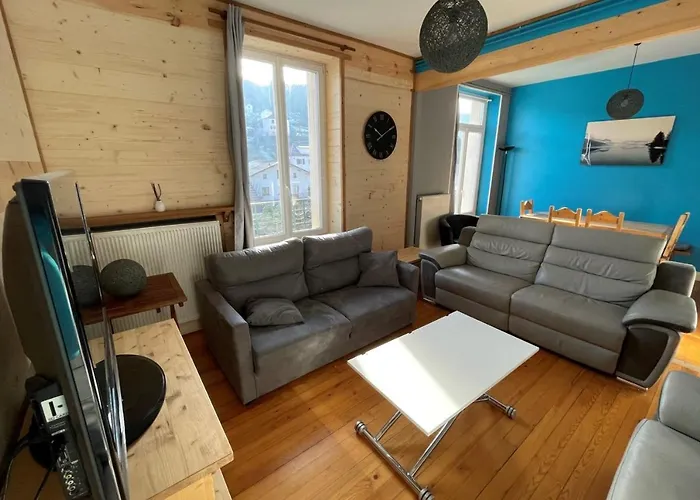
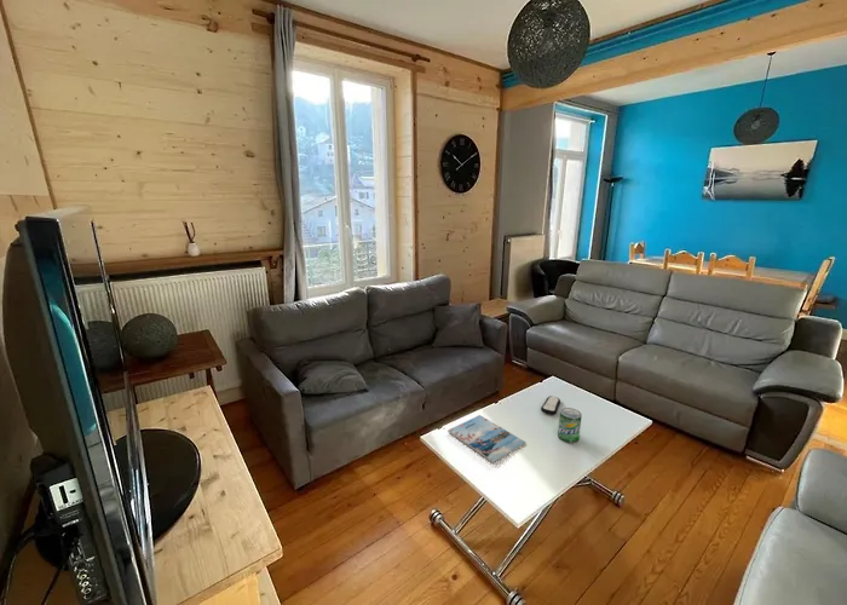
+ magazine [446,414,526,463]
+ beverage can [557,407,583,444]
+ remote control [540,396,561,415]
